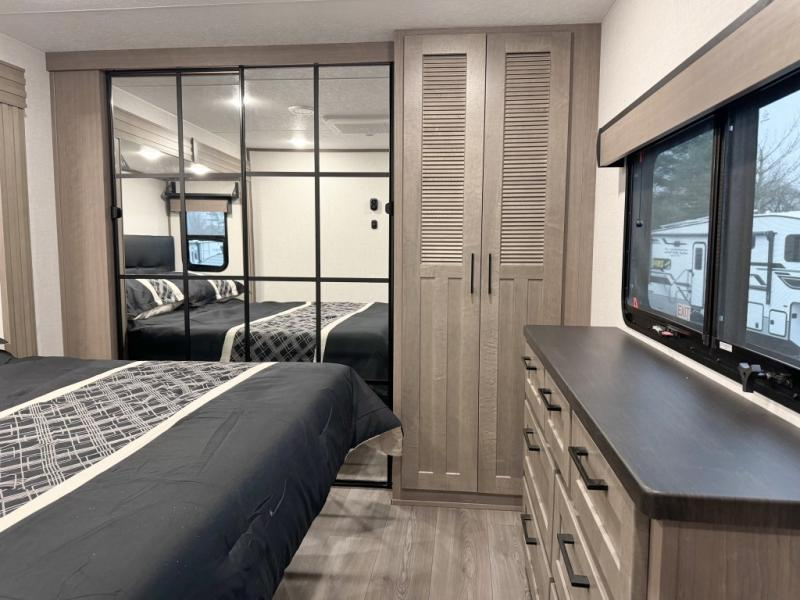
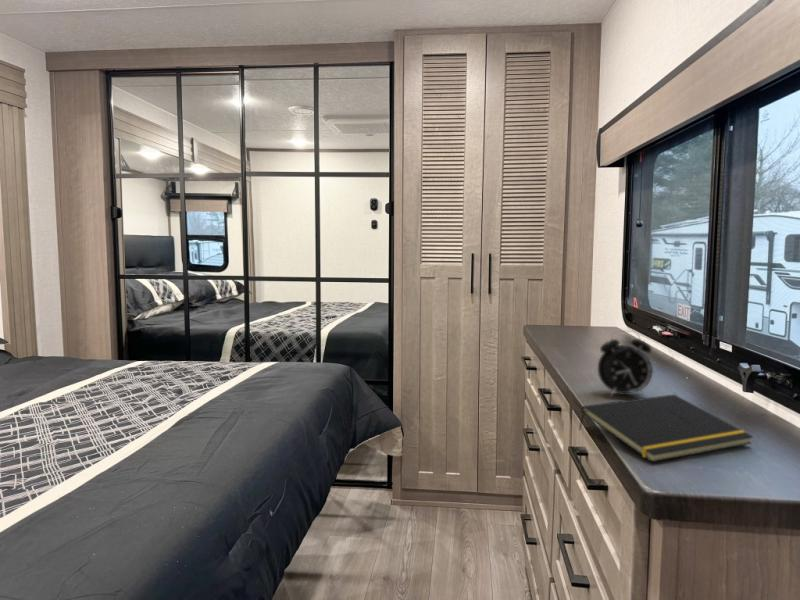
+ alarm clock [597,329,654,397]
+ notepad [578,393,754,463]
